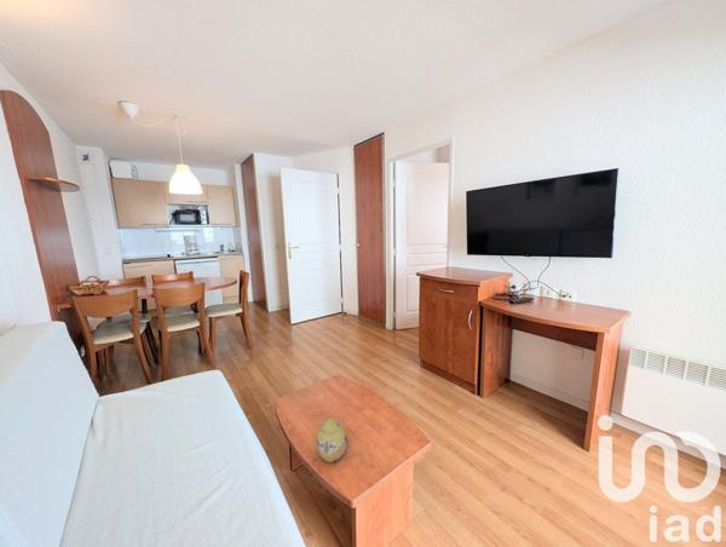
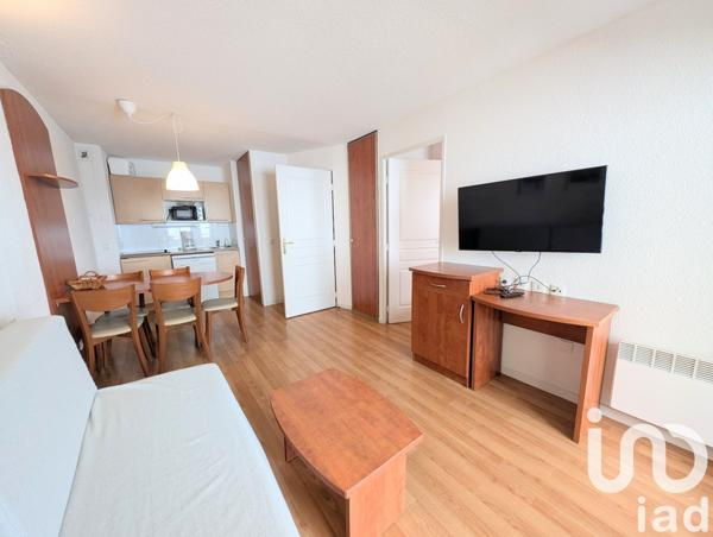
- decorative egg [315,418,347,463]
